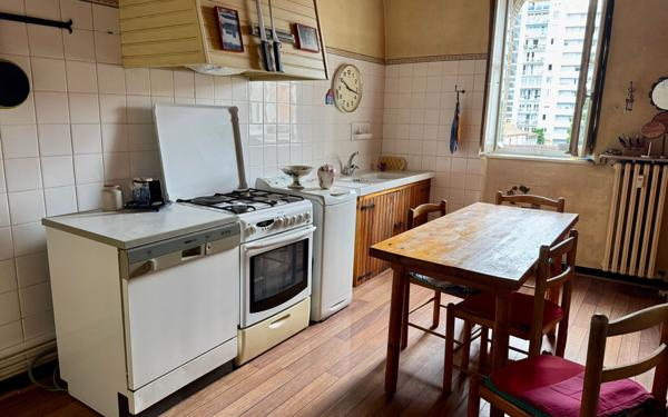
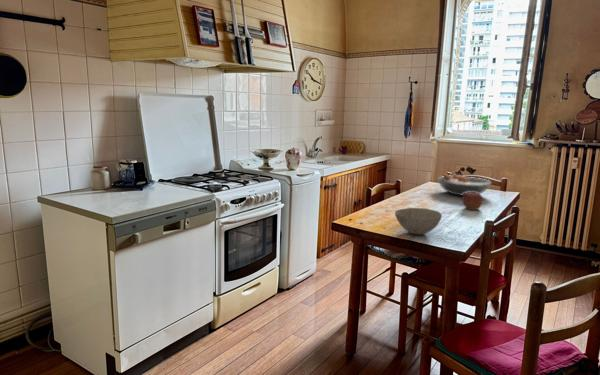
+ fruit bowl [436,174,493,197]
+ apple [461,192,484,211]
+ bowl [394,207,443,236]
